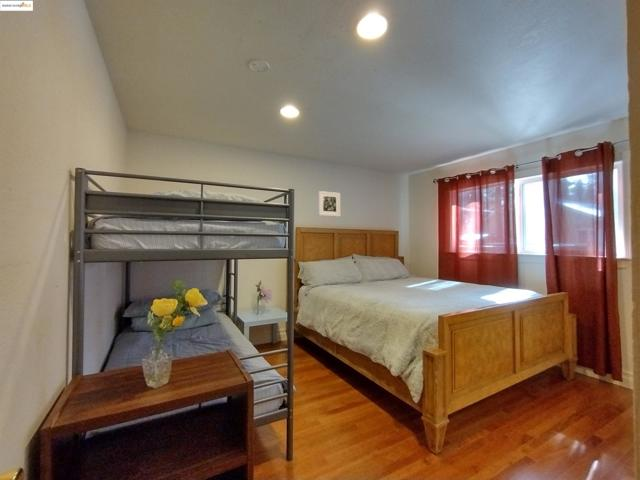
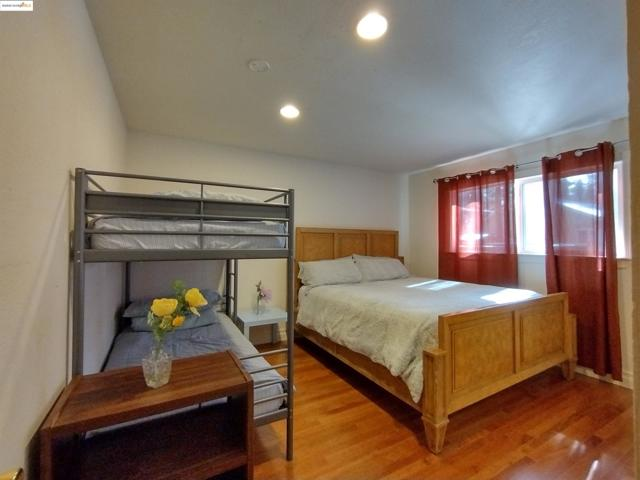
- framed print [318,190,341,217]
